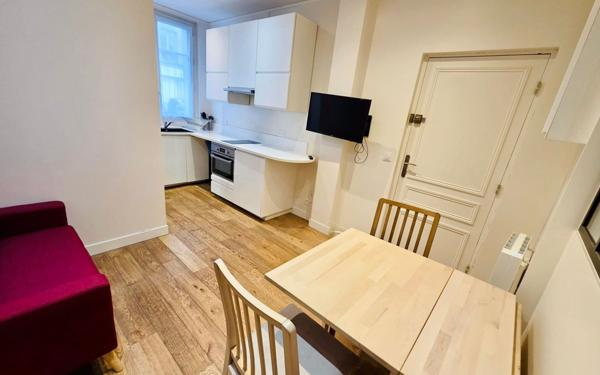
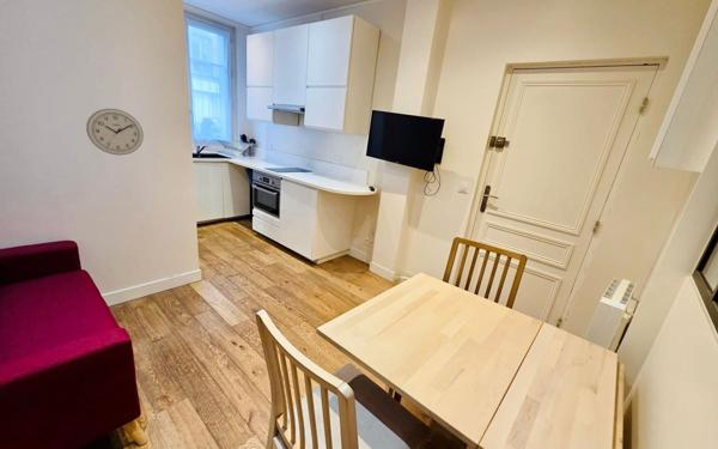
+ wall clock [85,108,145,156]
